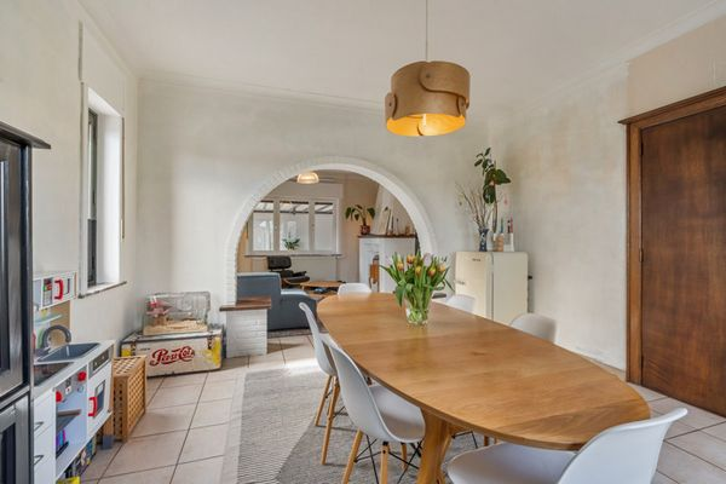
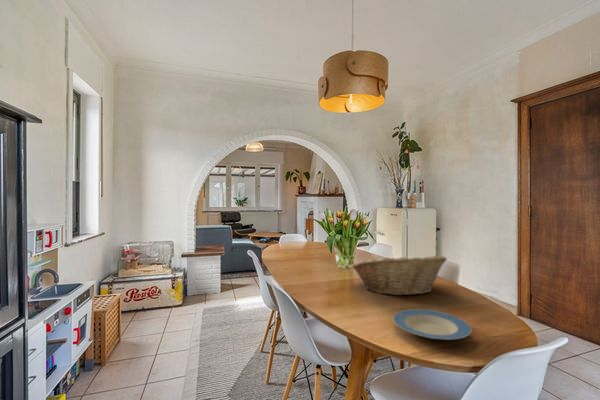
+ fruit basket [351,253,448,297]
+ plate [392,308,473,341]
